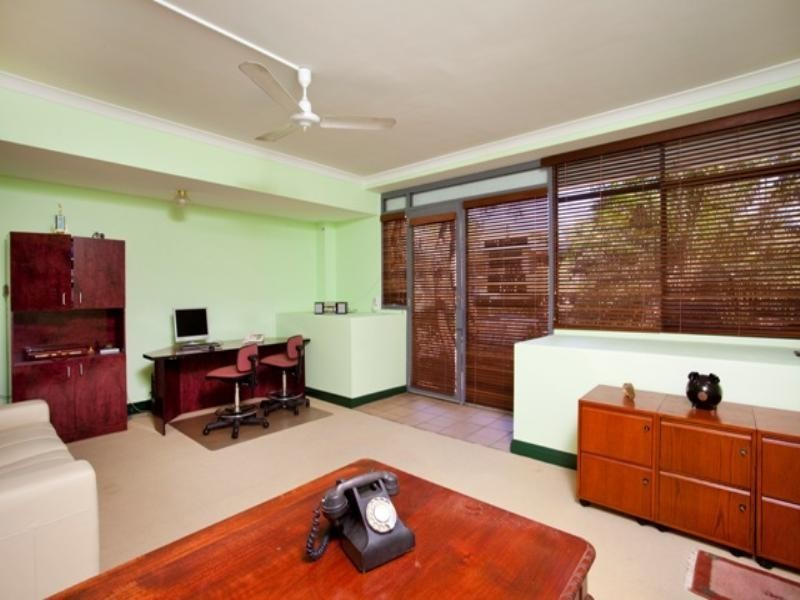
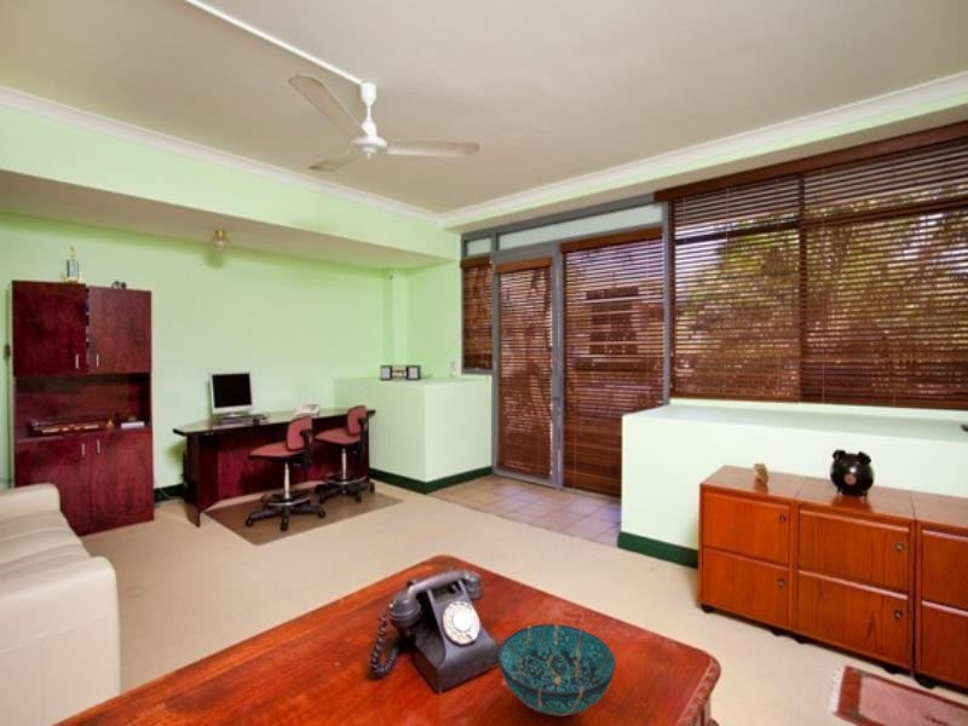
+ decorative bowl [496,623,617,718]
